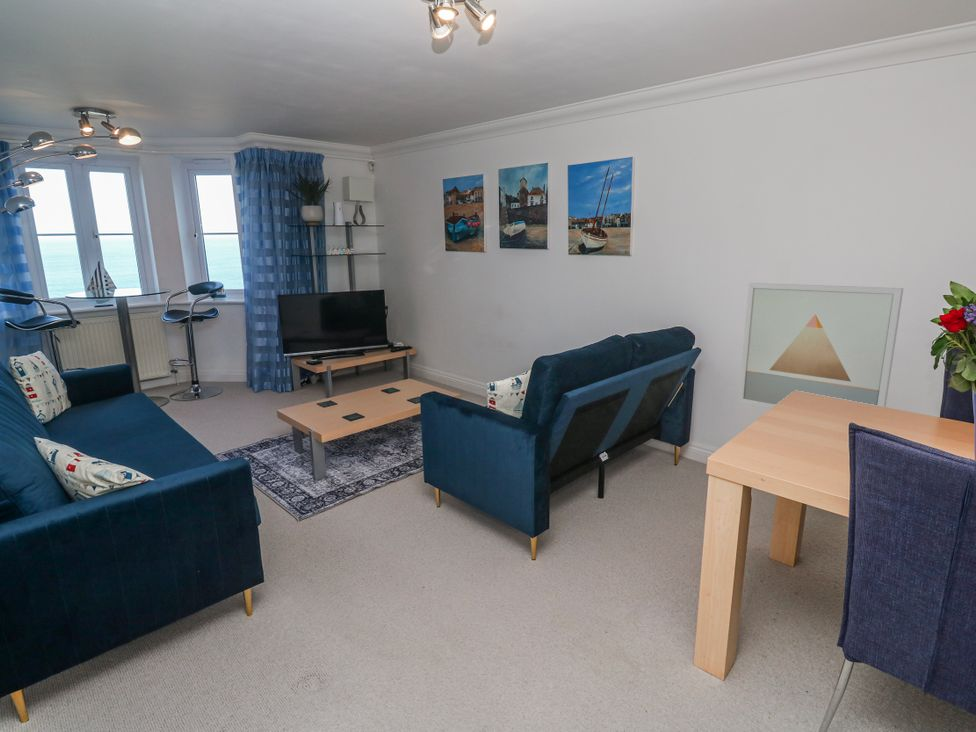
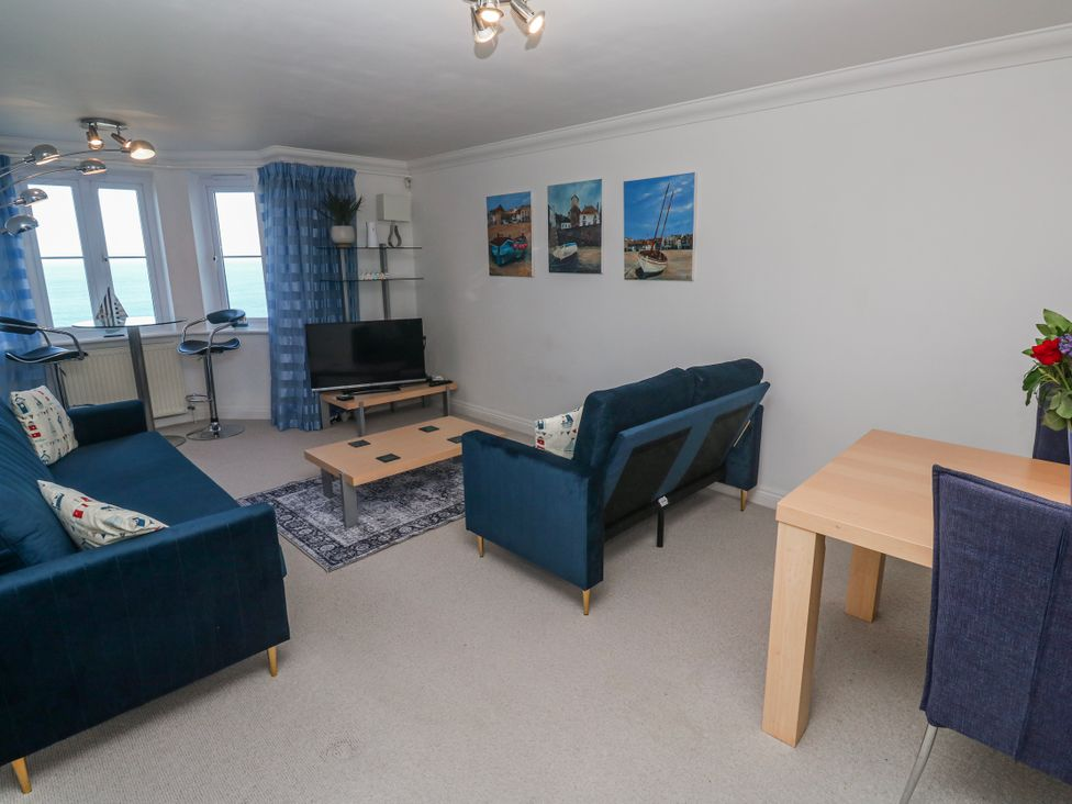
- wall art [737,282,904,409]
